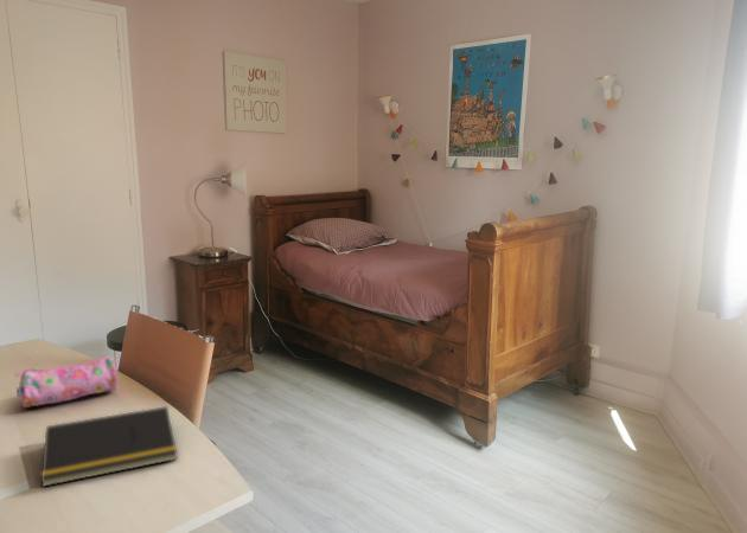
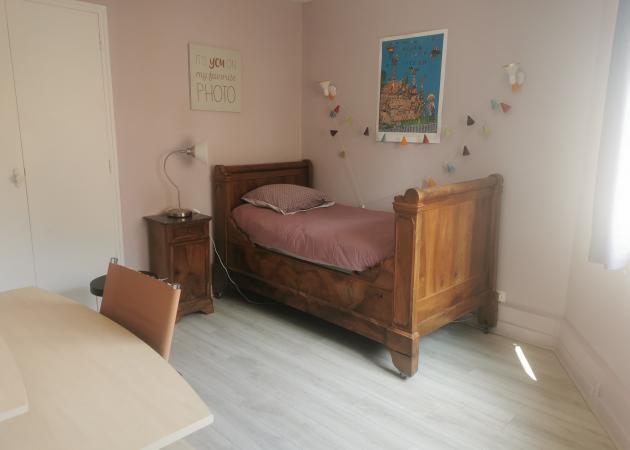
- notepad [40,405,179,488]
- pencil case [14,355,119,409]
